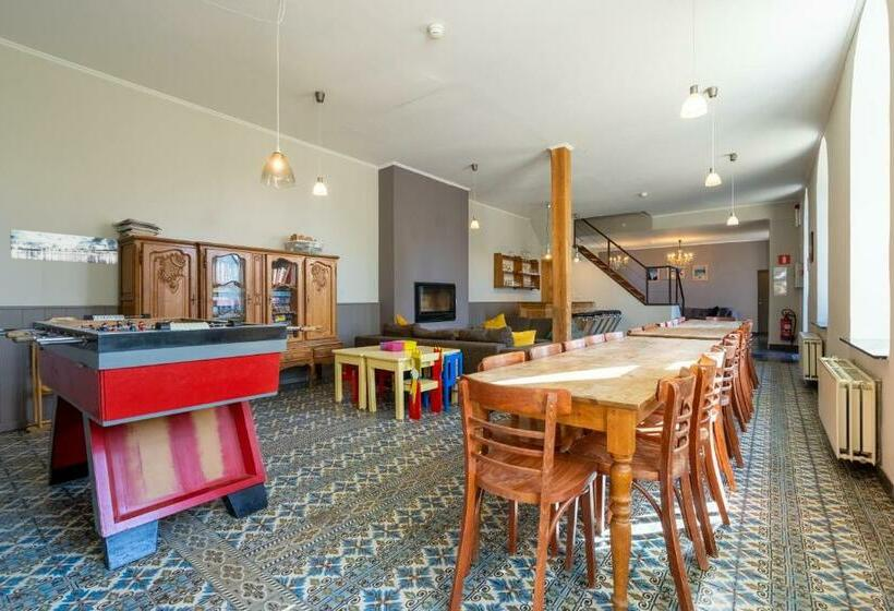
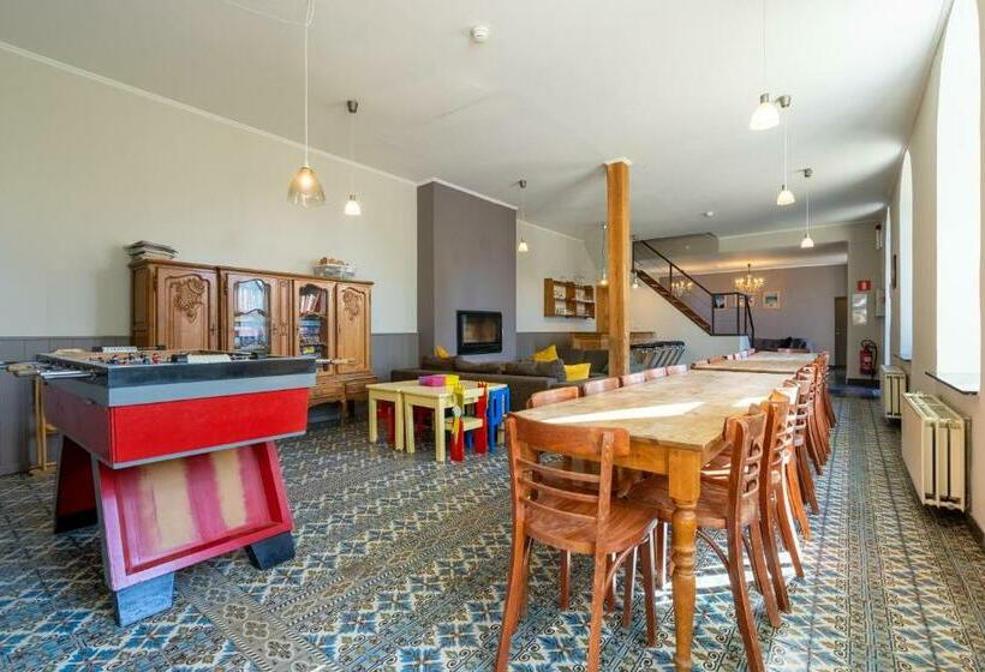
- wall art [9,228,119,265]
